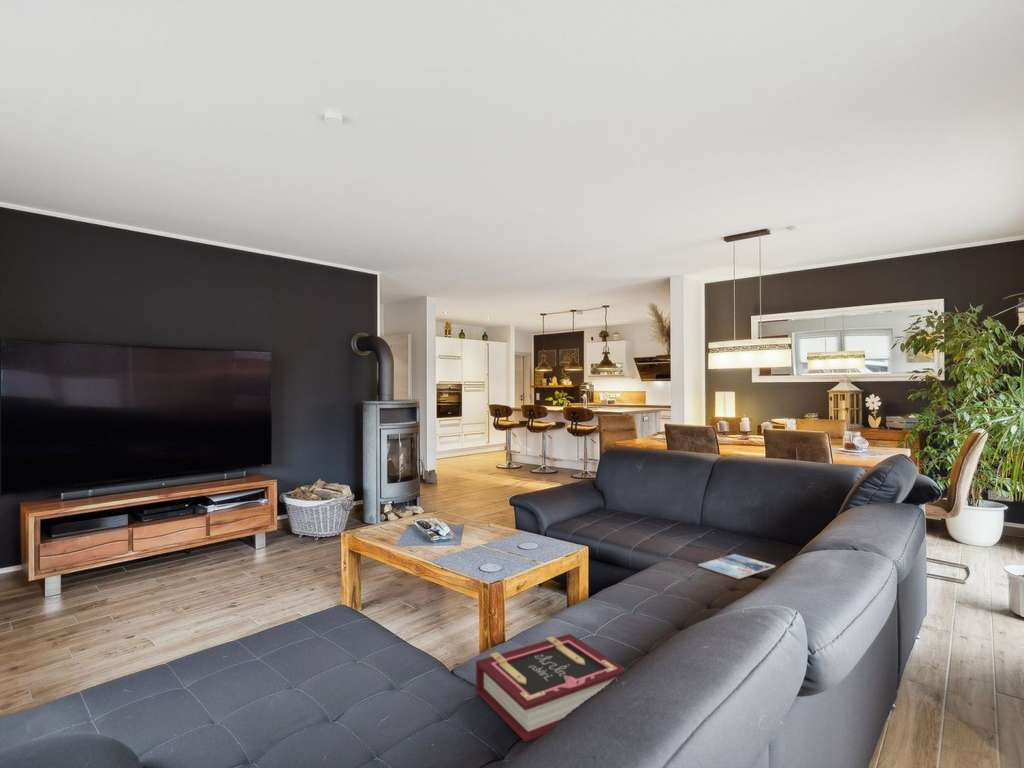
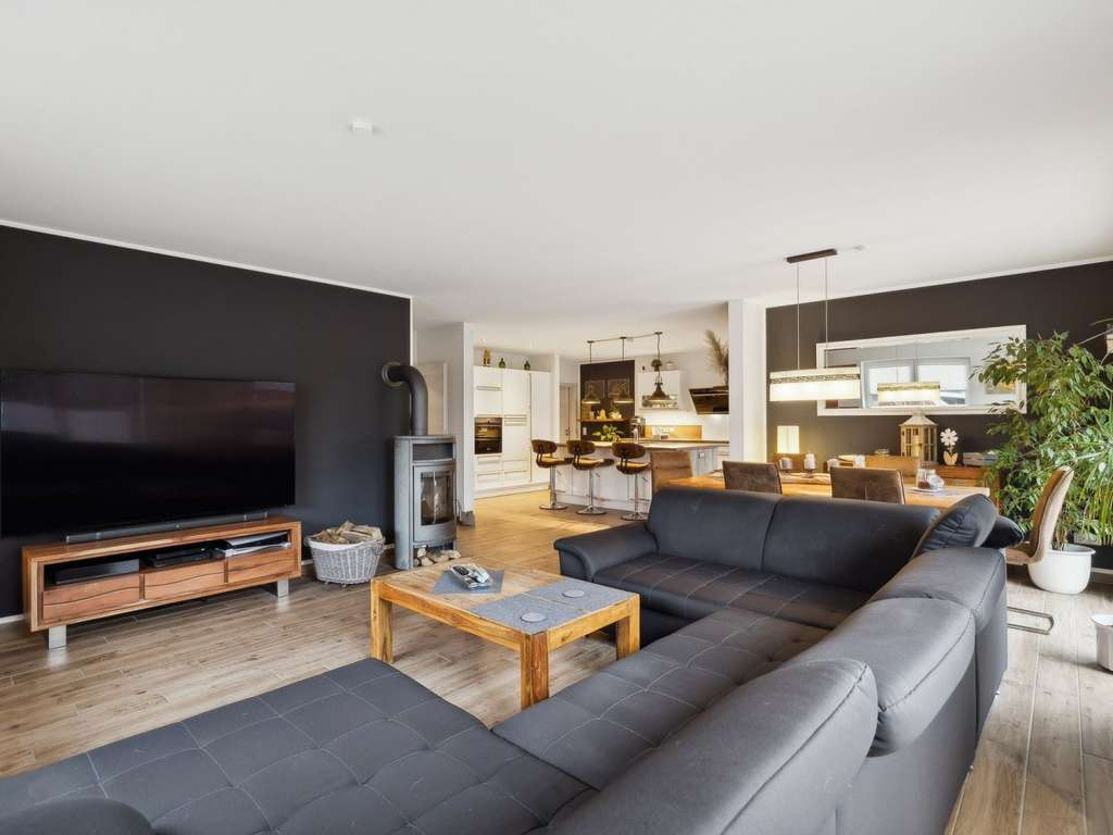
- book [475,633,628,743]
- magazine [697,553,776,580]
